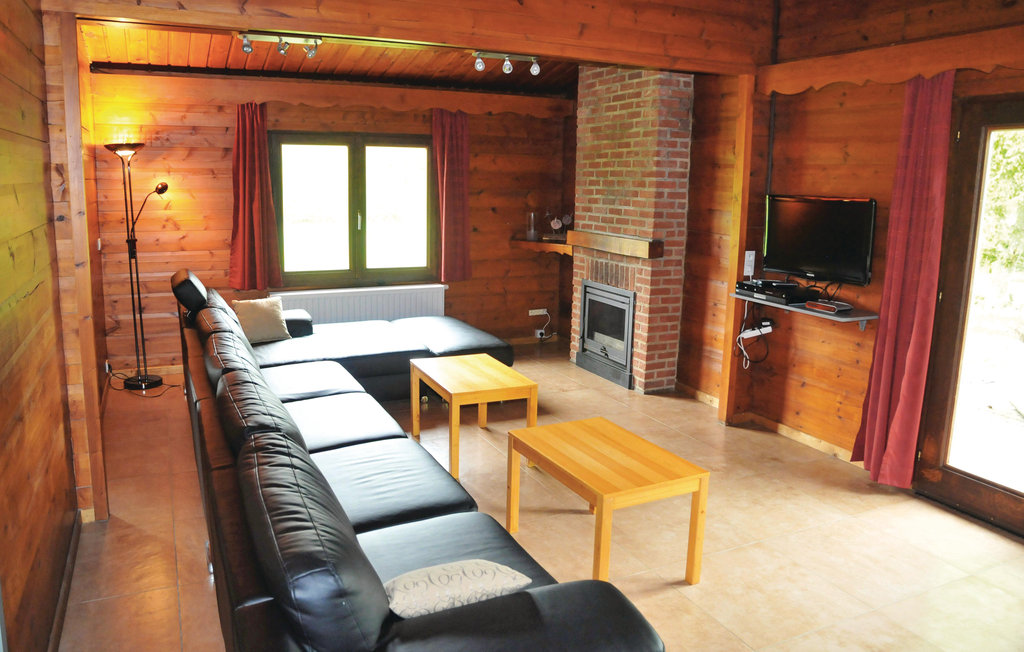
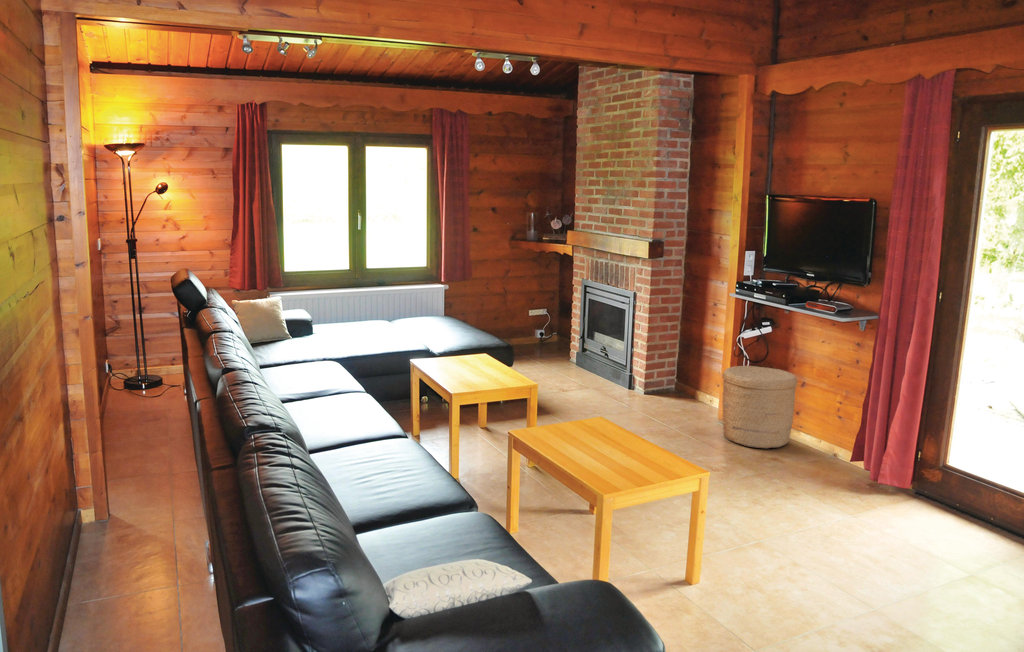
+ woven basket [721,365,799,449]
